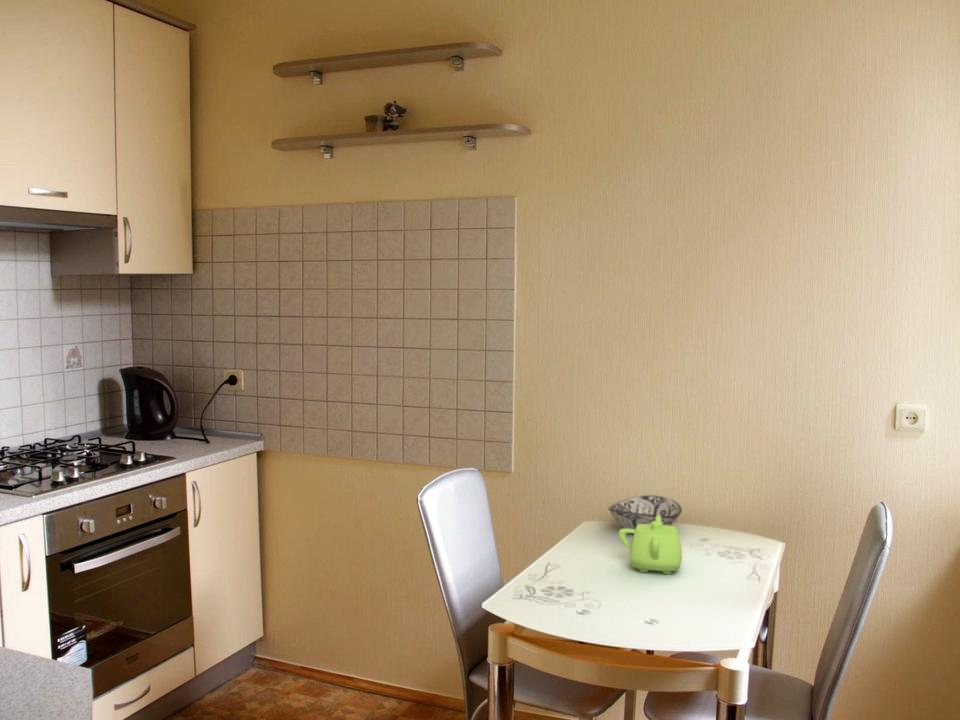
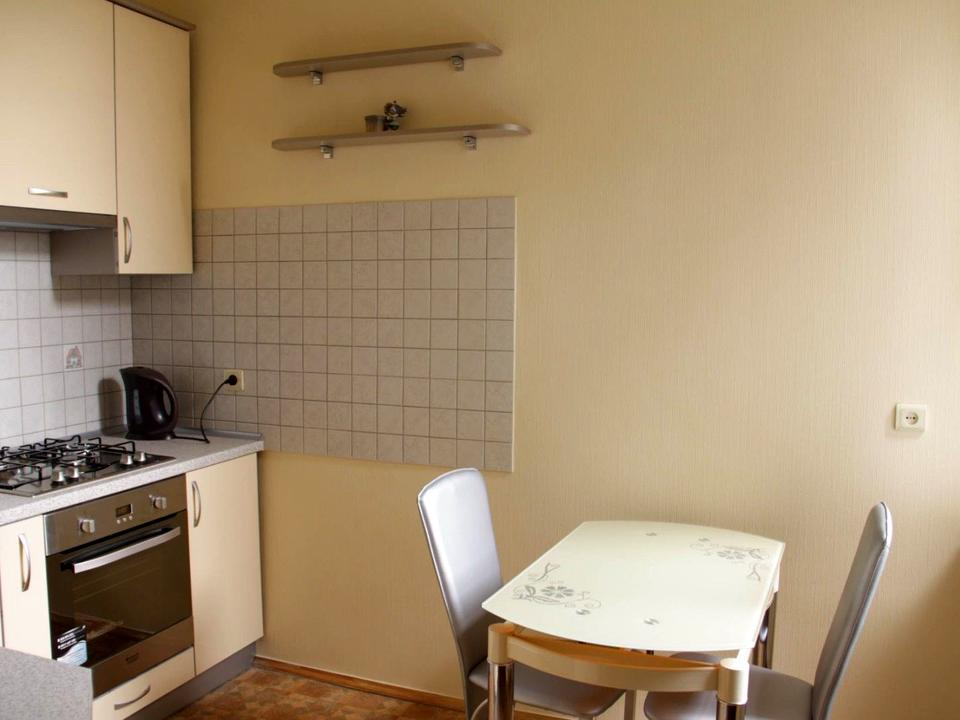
- decorative bowl [607,494,683,530]
- teapot [617,516,683,575]
